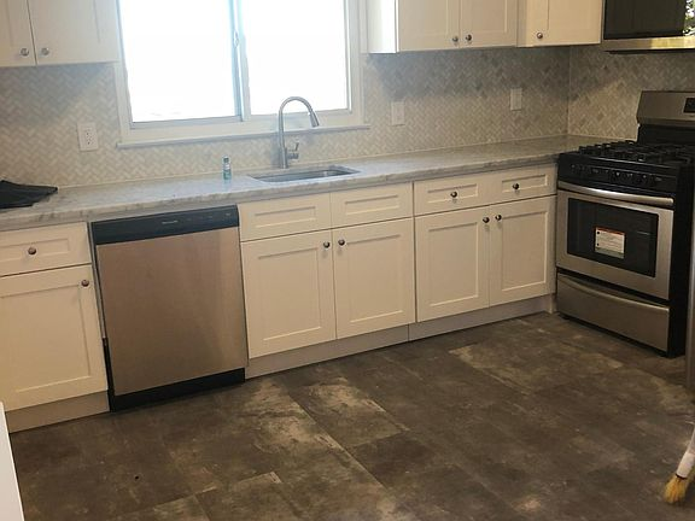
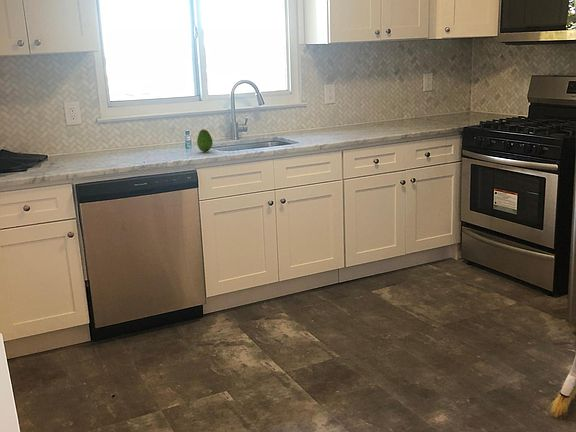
+ fruit [196,128,214,153]
